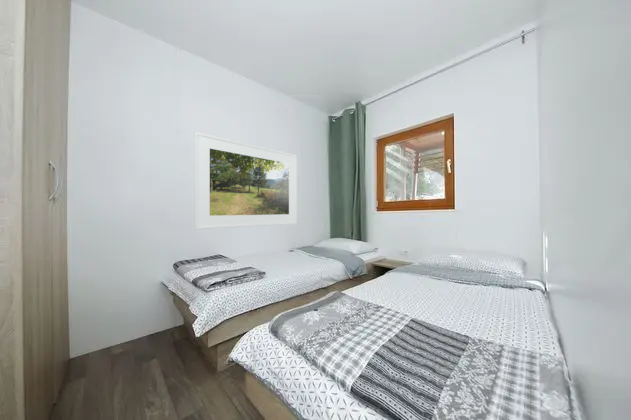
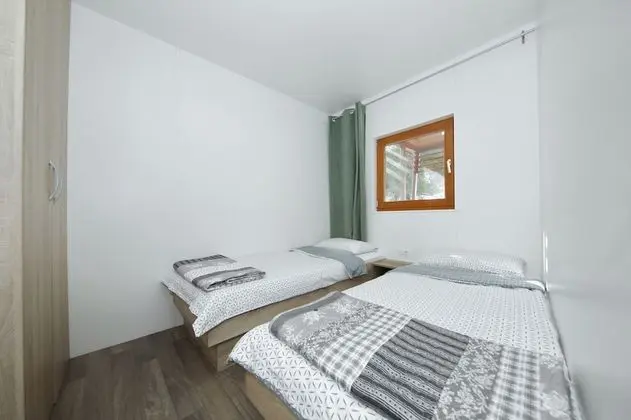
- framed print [194,131,298,231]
